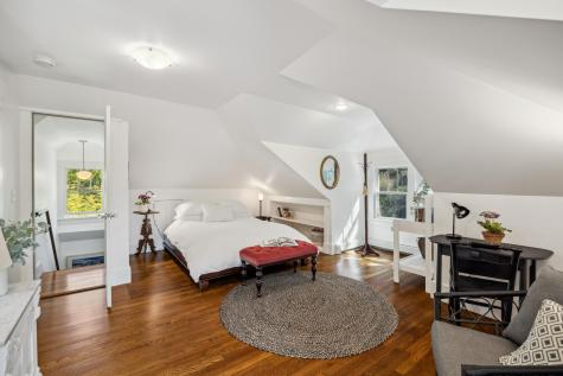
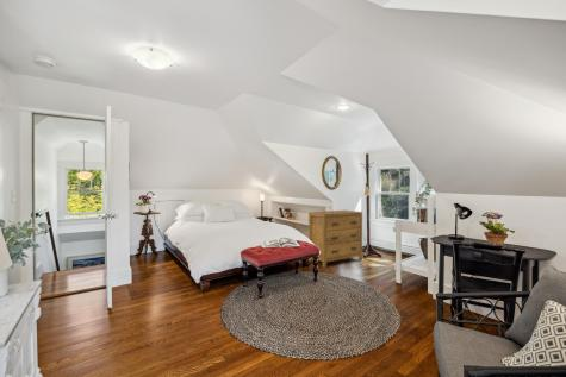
+ dresser [307,209,363,269]
